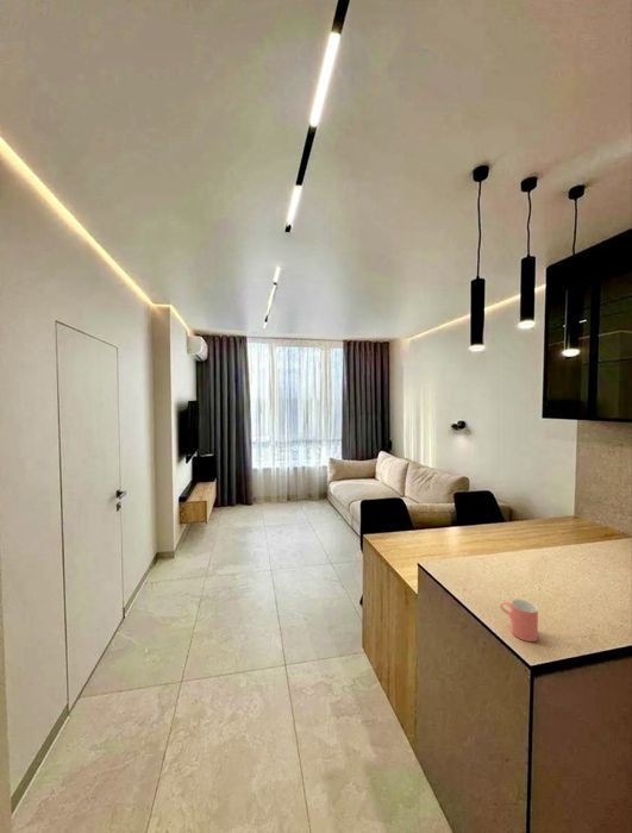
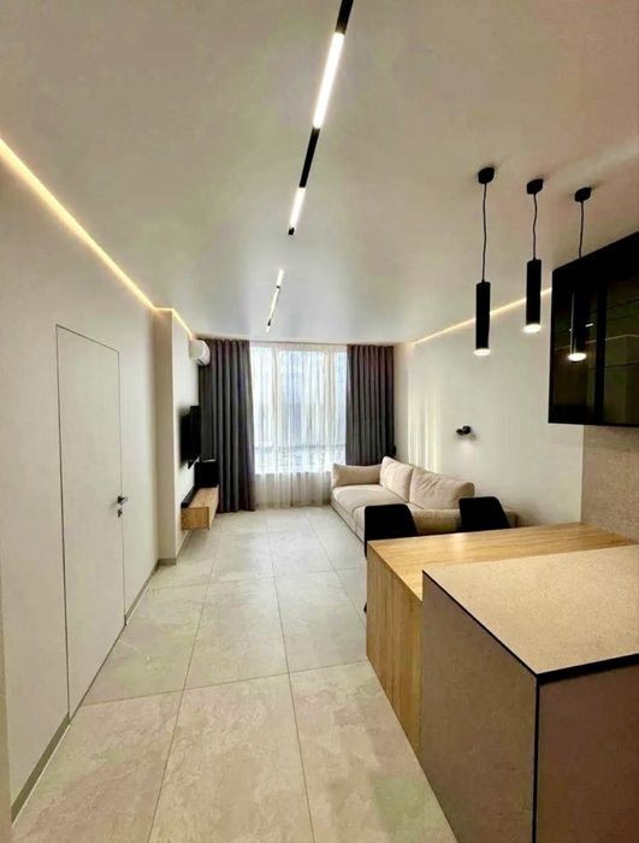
- cup [500,597,539,643]
